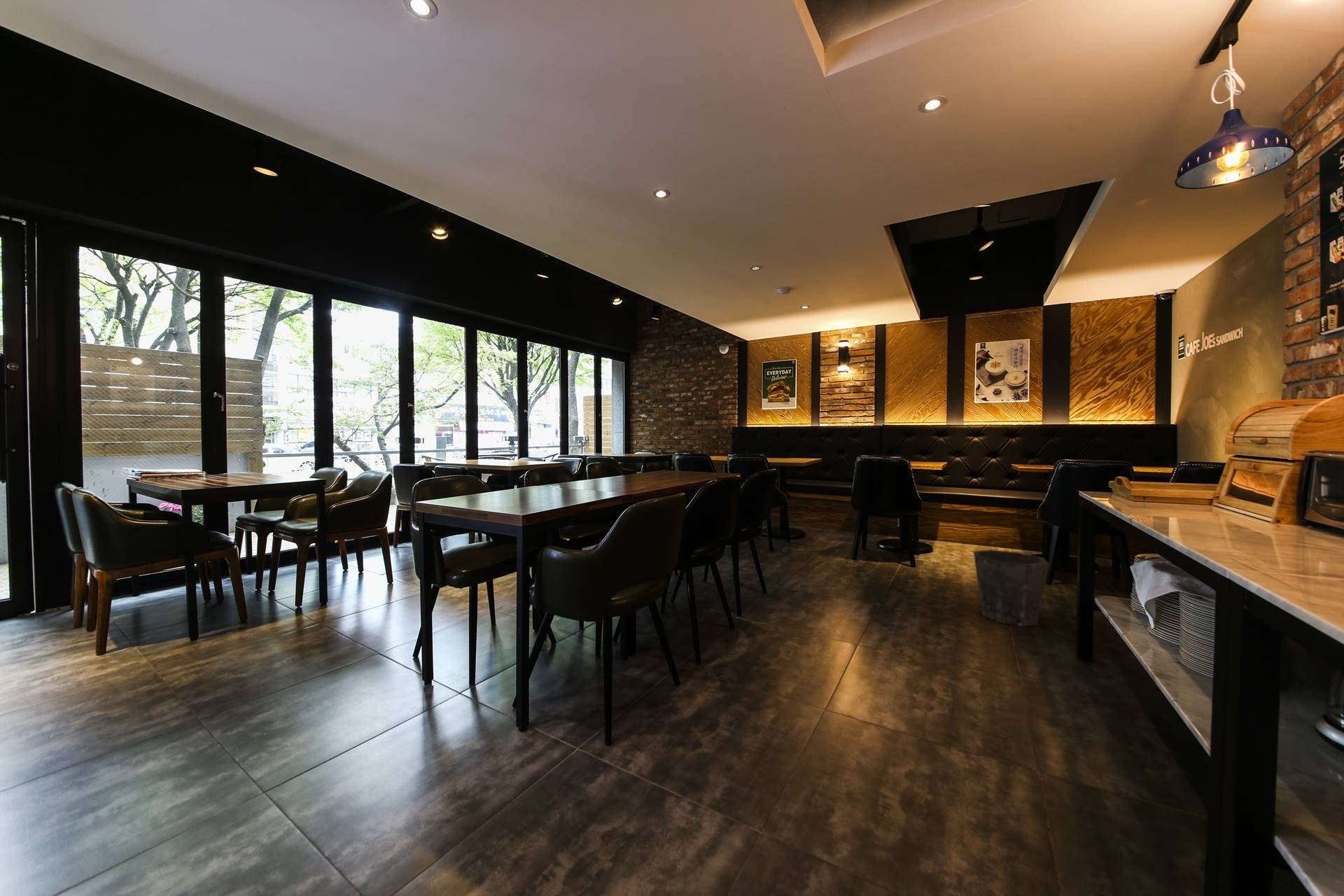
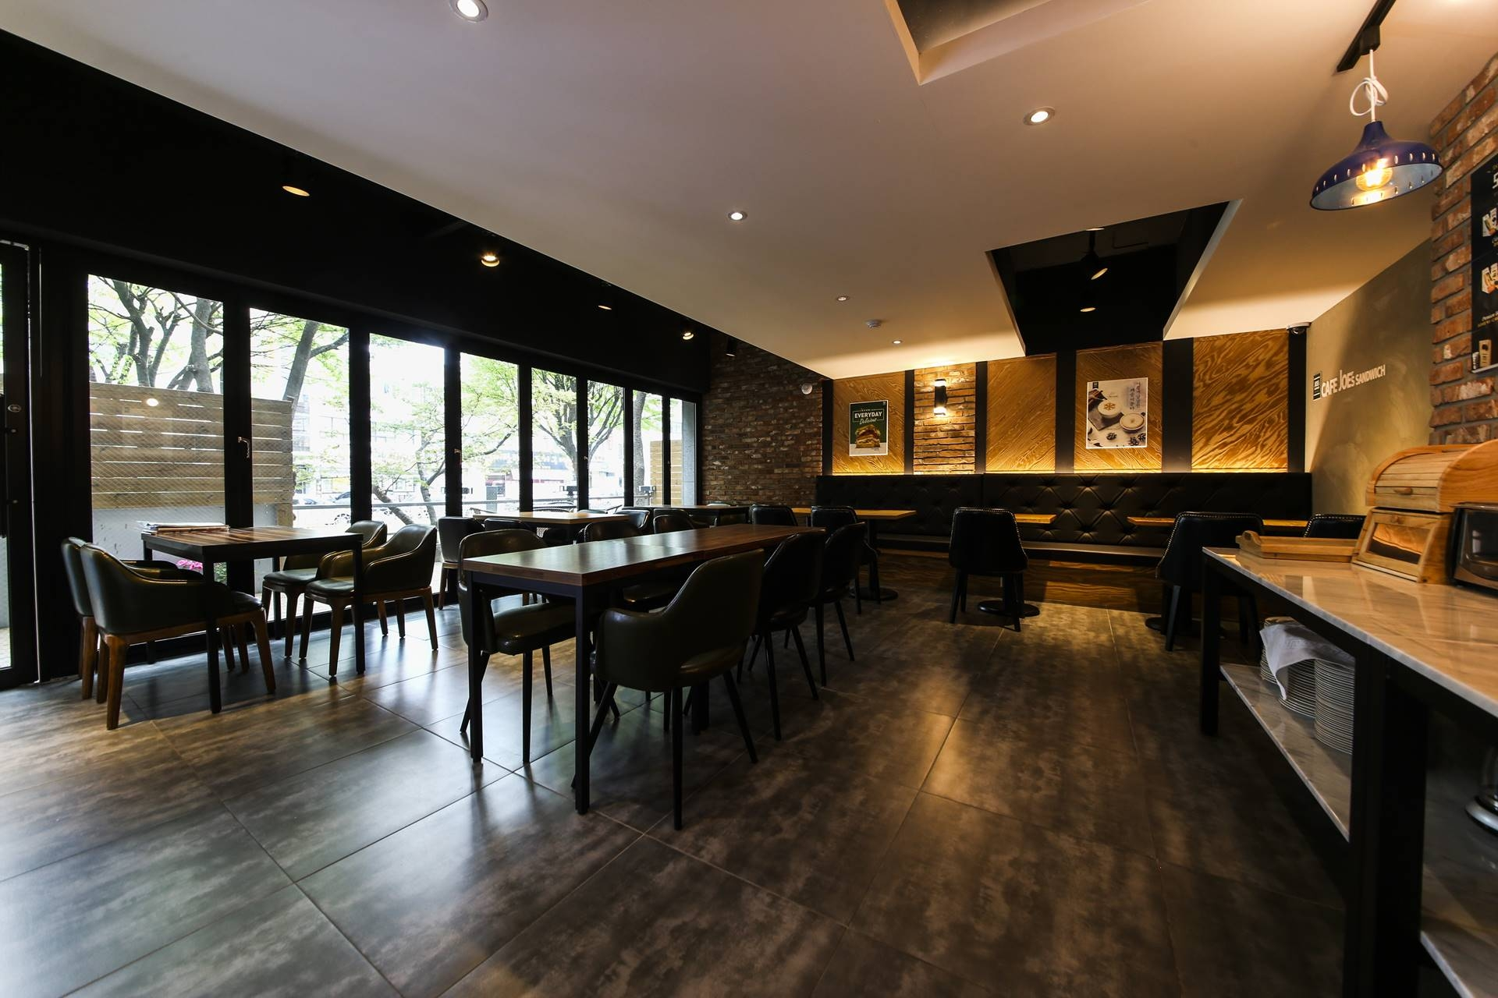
- waste bin [972,549,1050,627]
